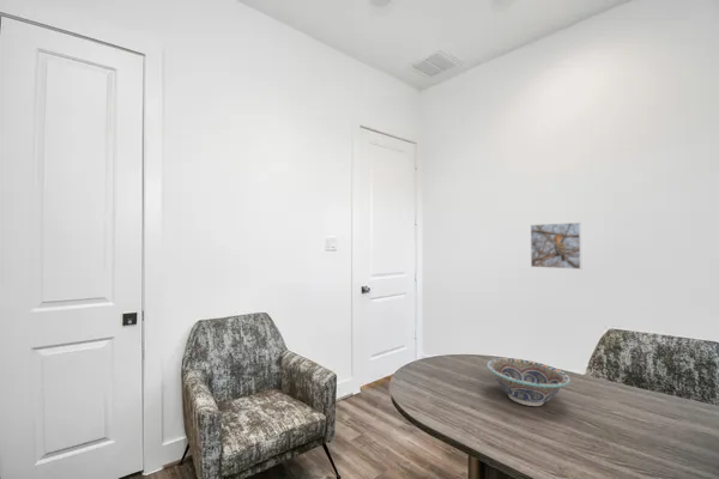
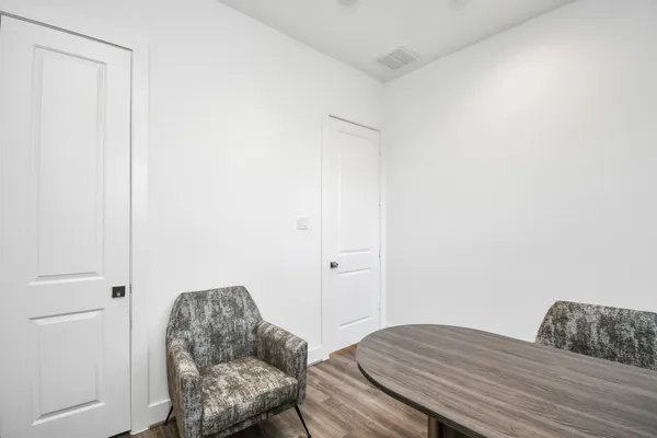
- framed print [530,222,582,271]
- decorative bowl [485,357,572,407]
